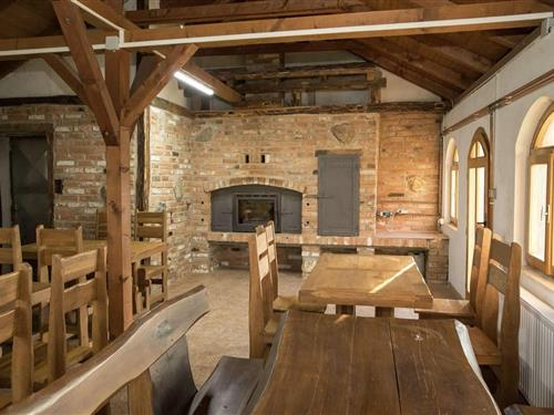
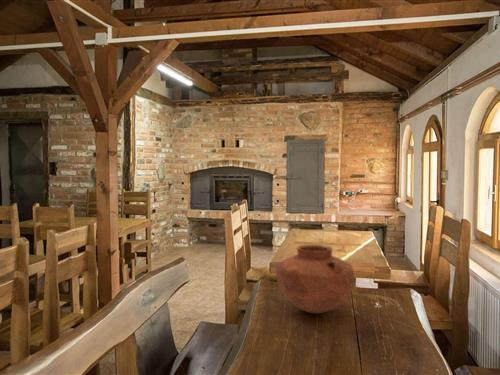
+ vase [275,244,355,314]
